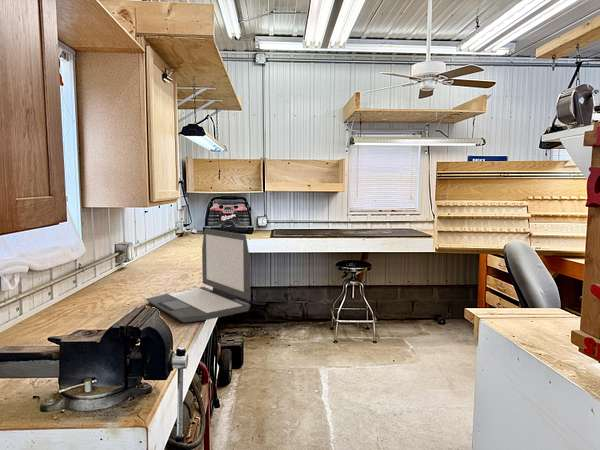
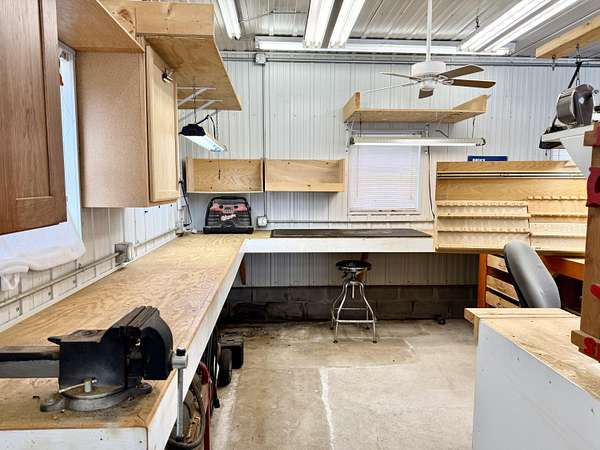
- laptop [145,228,251,324]
